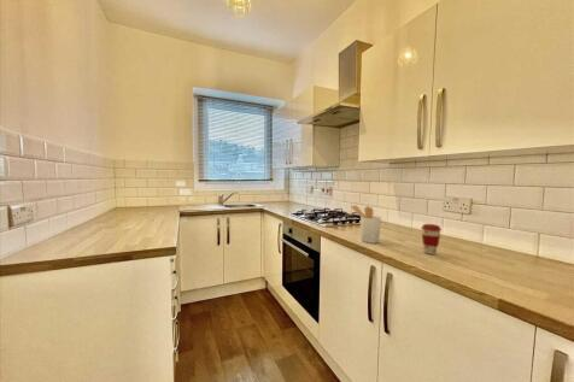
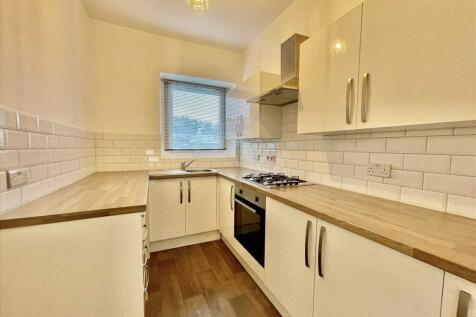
- coffee cup [420,223,443,255]
- utensil holder [350,204,382,245]
